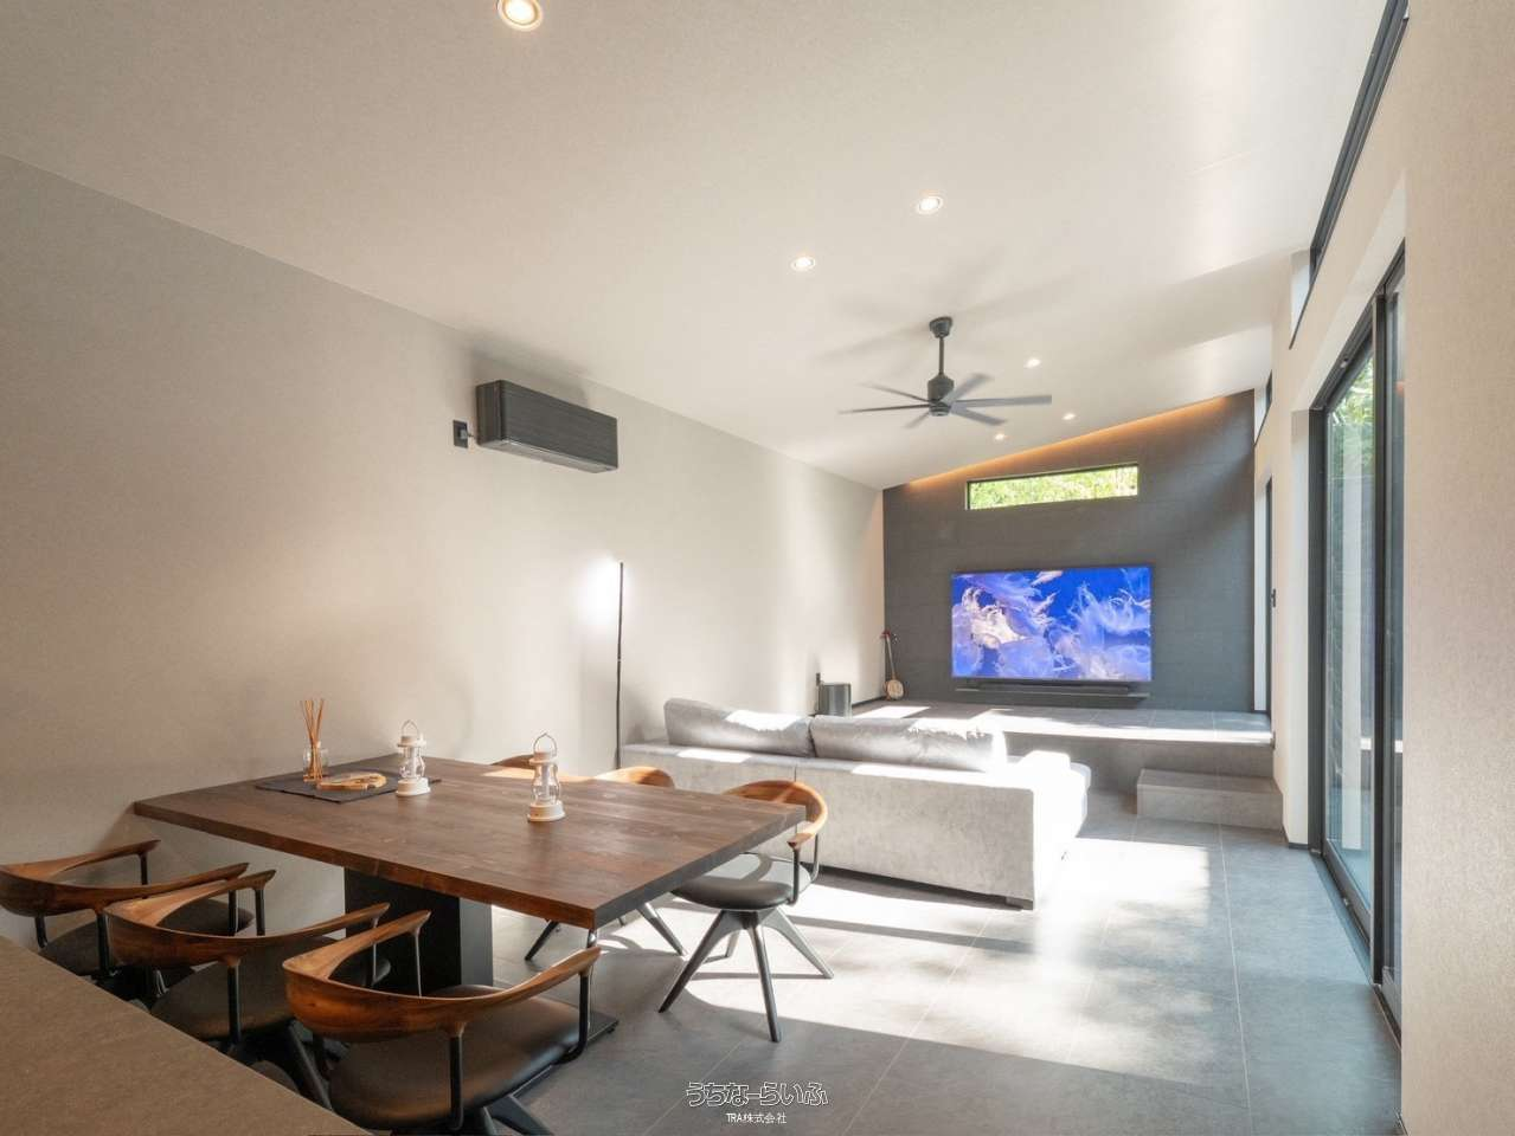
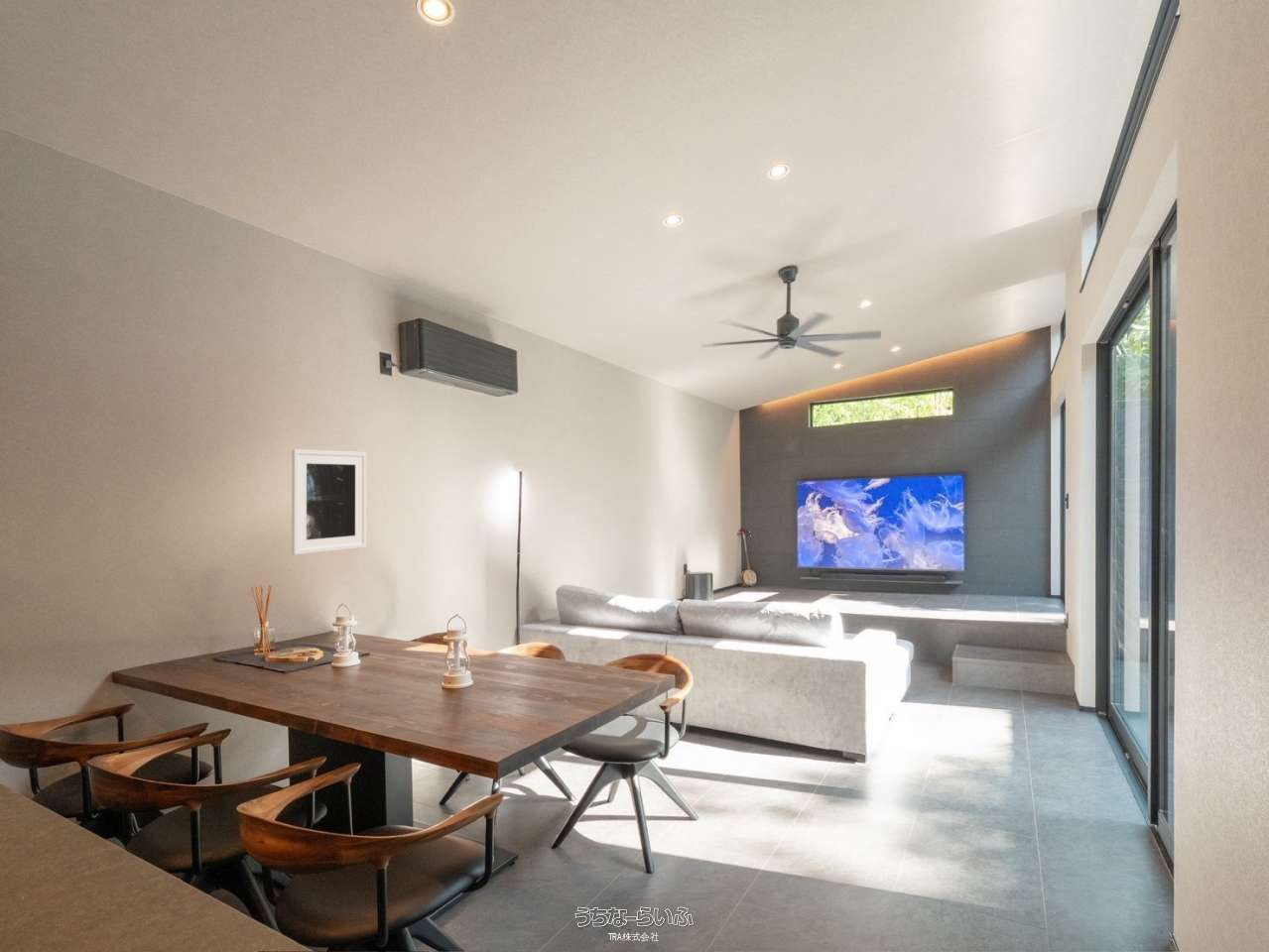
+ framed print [291,448,368,556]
